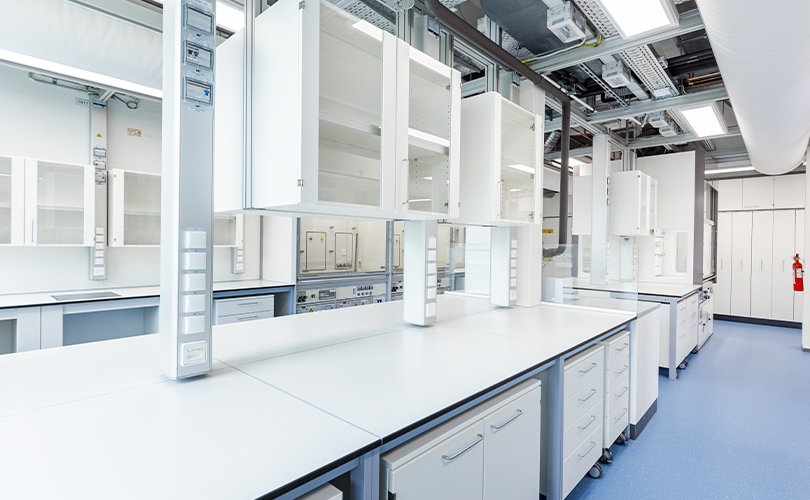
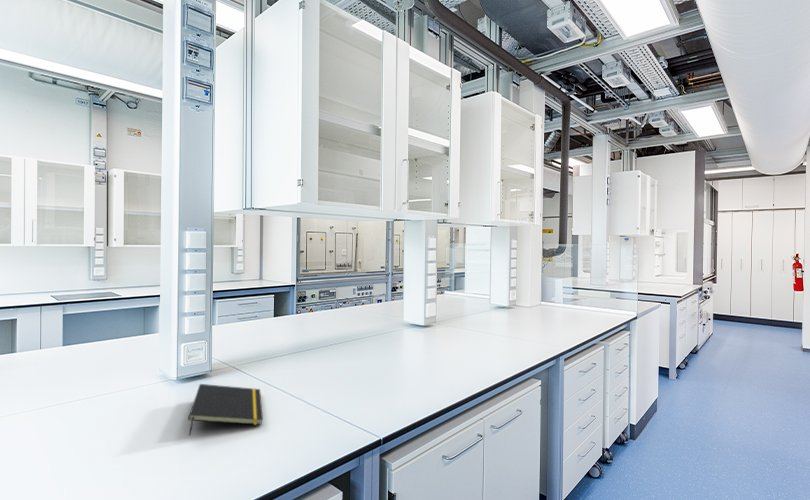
+ notepad [187,383,264,436]
